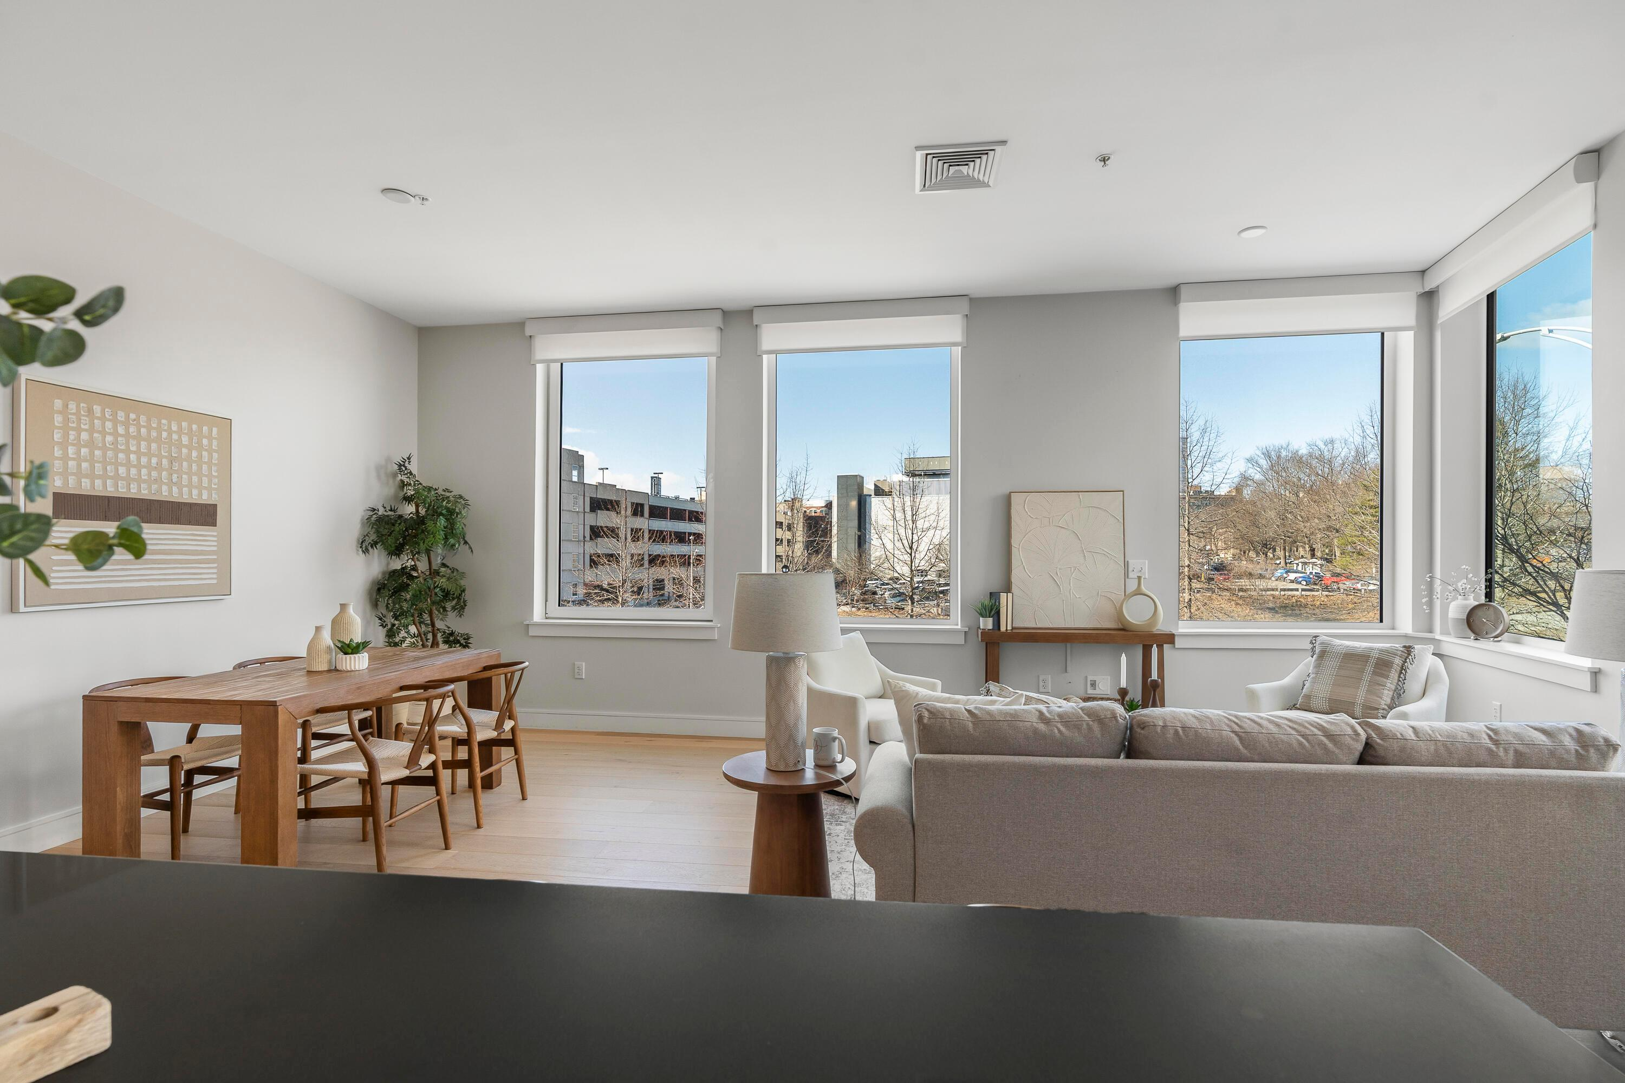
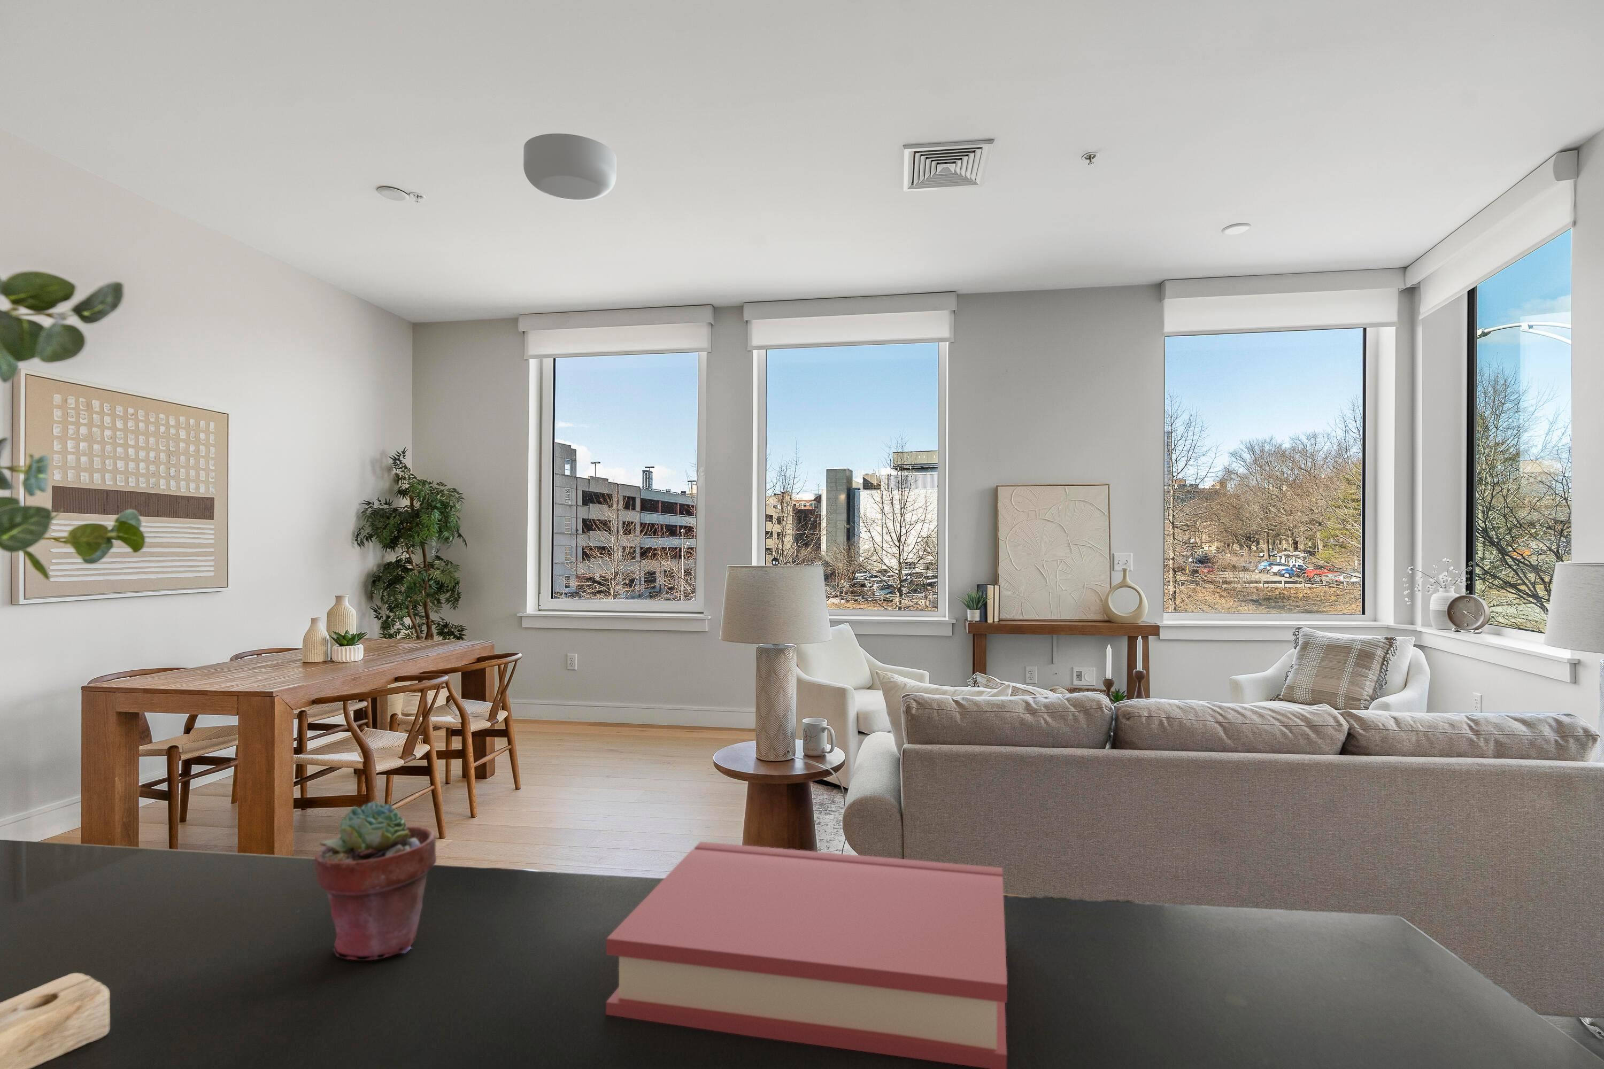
+ potted succulent [314,801,437,962]
+ ceiling light [523,134,617,200]
+ hardback book [605,841,1007,1069]
